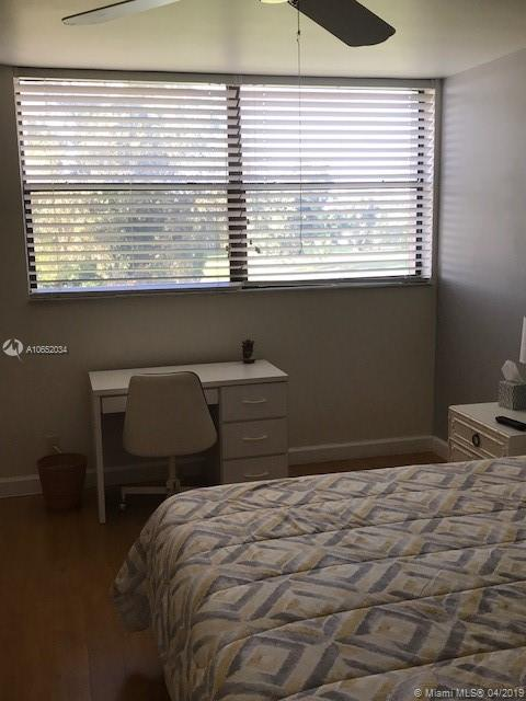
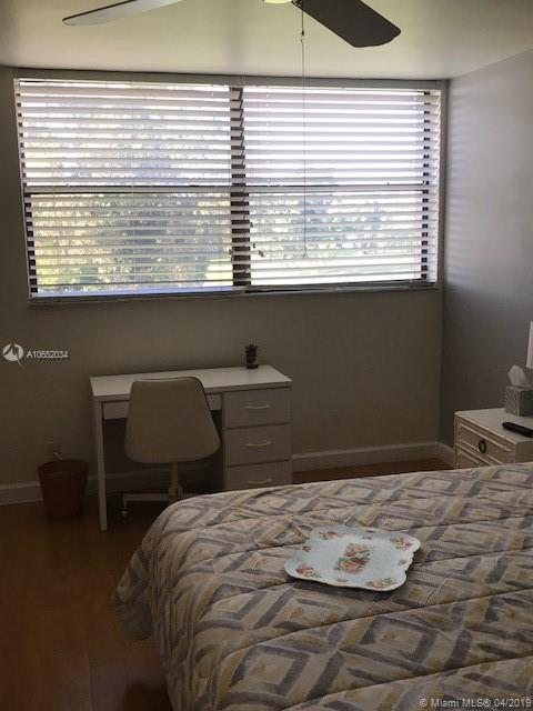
+ serving tray [283,524,422,592]
